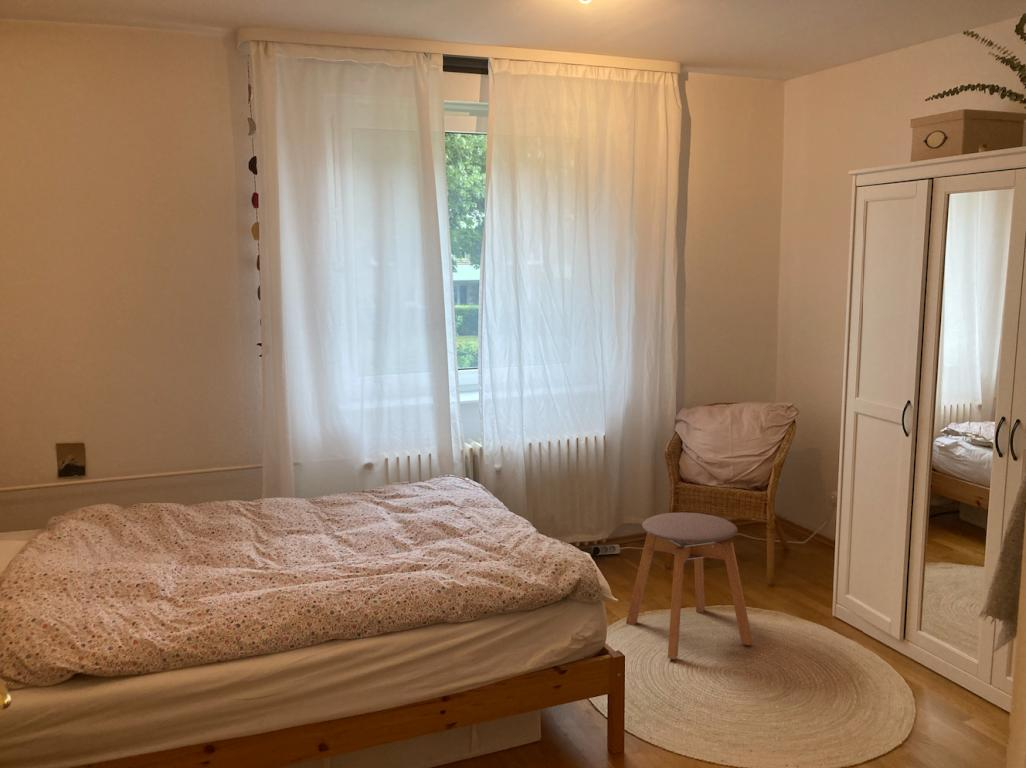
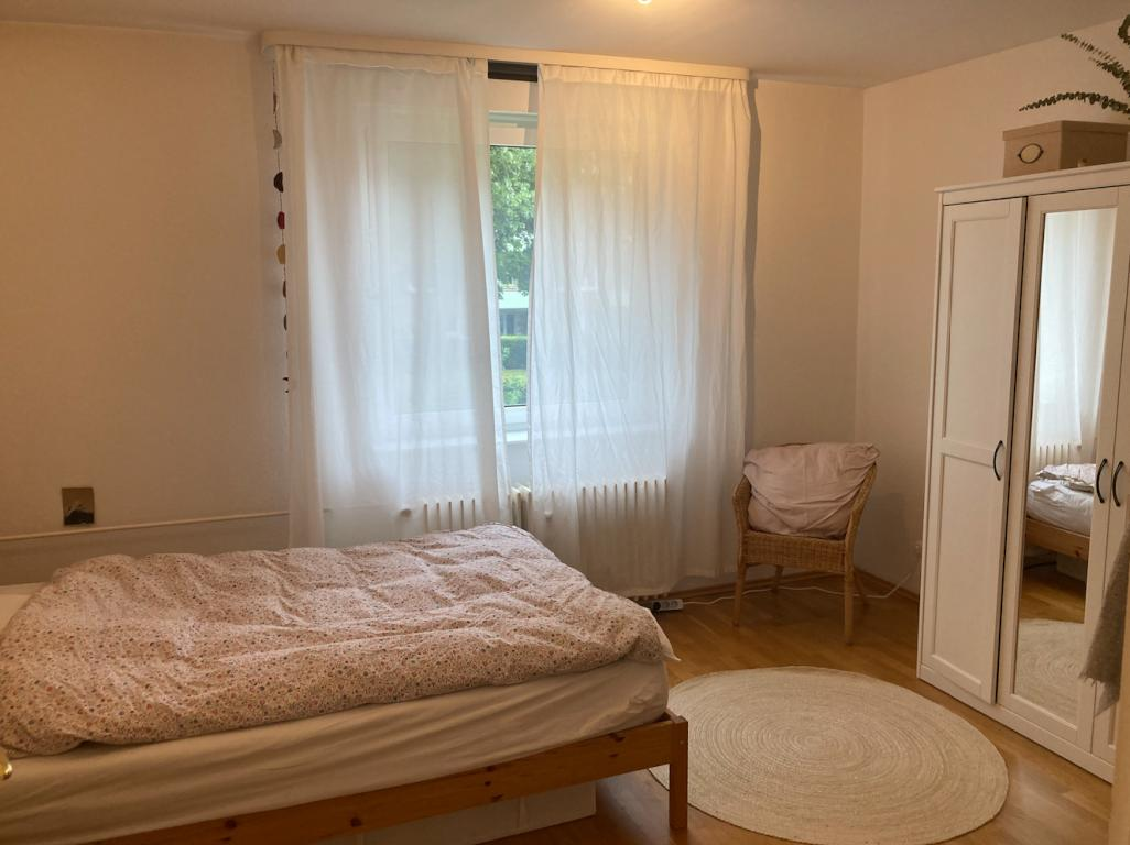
- stool [625,511,754,660]
